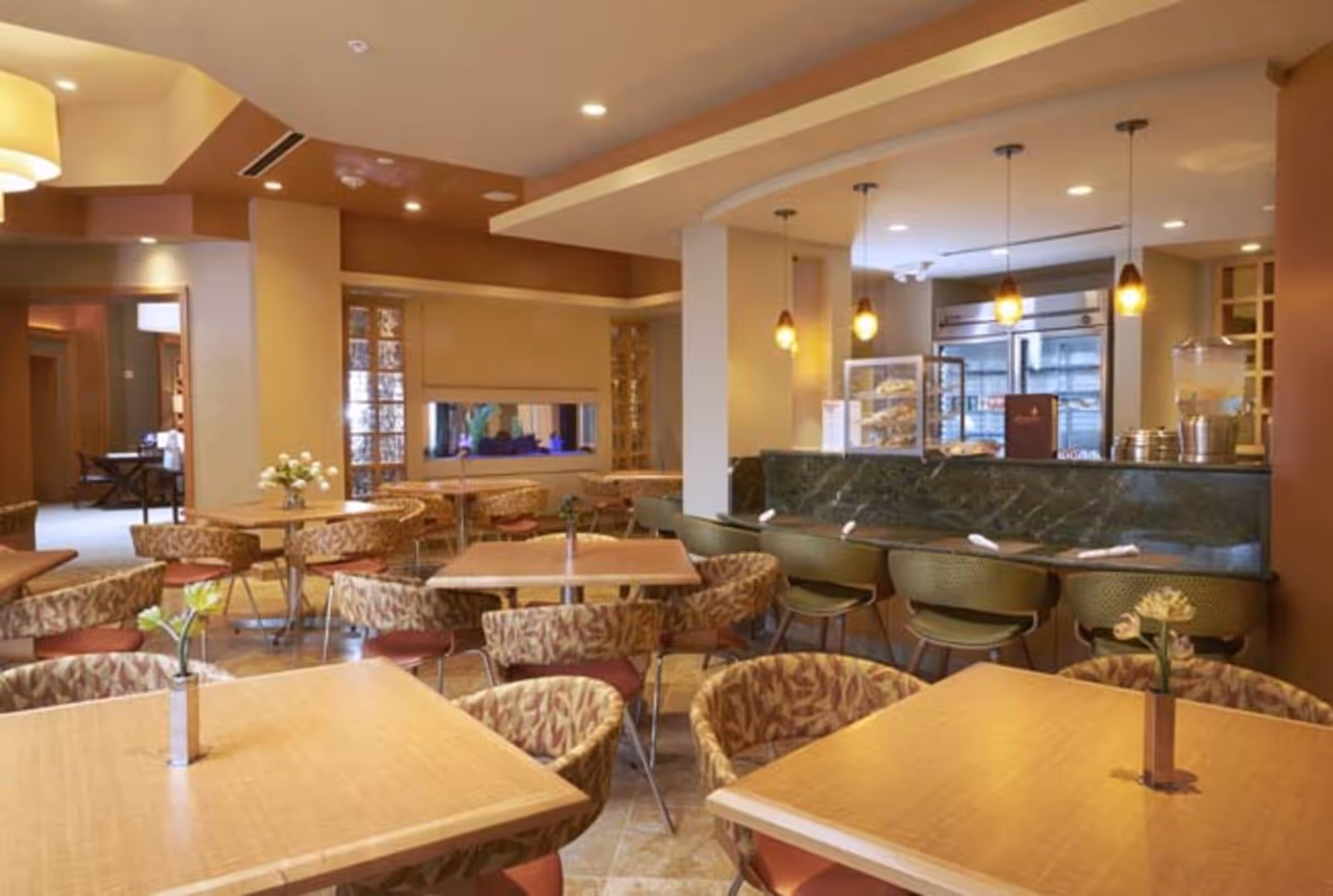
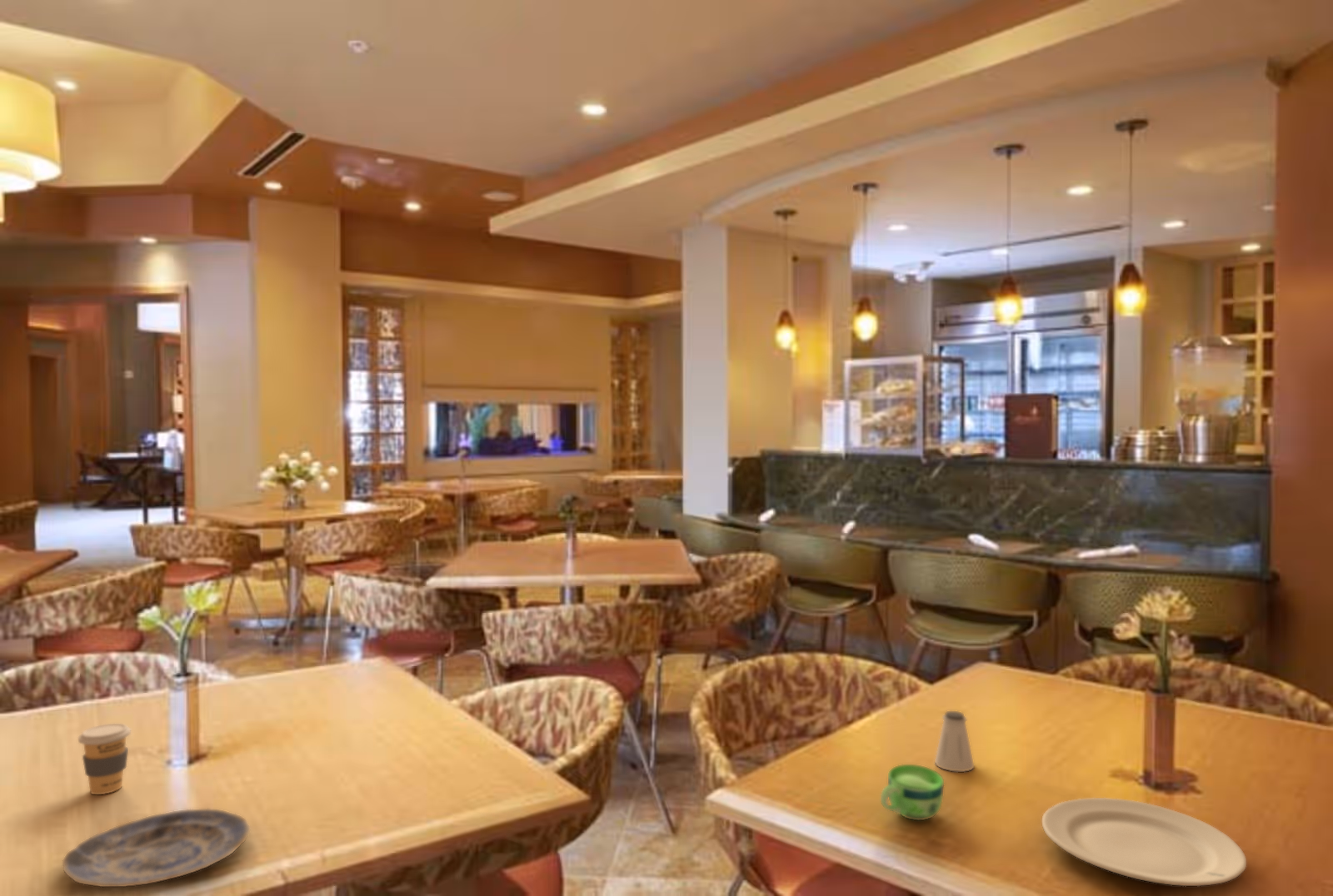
+ cup [880,764,945,821]
+ chinaware [1041,797,1247,887]
+ coffee cup [77,723,132,795]
+ plate [62,808,251,888]
+ saltshaker [934,710,975,773]
